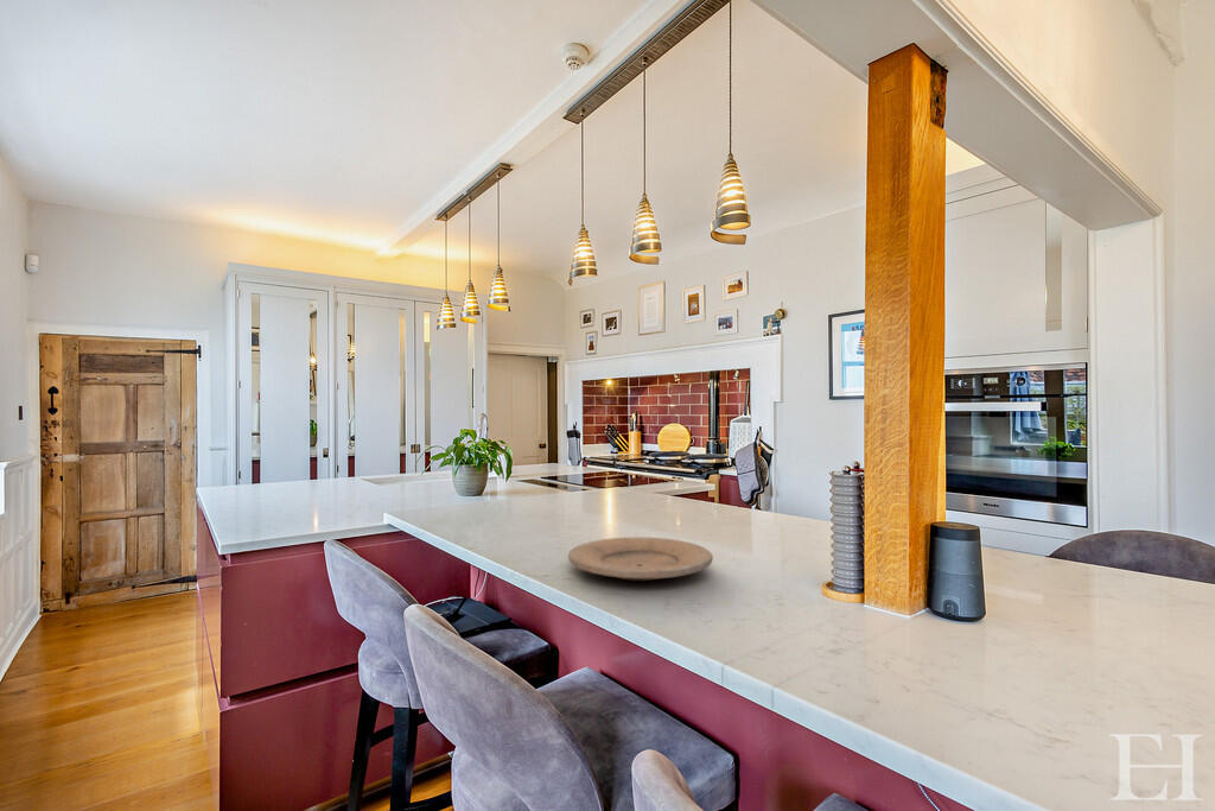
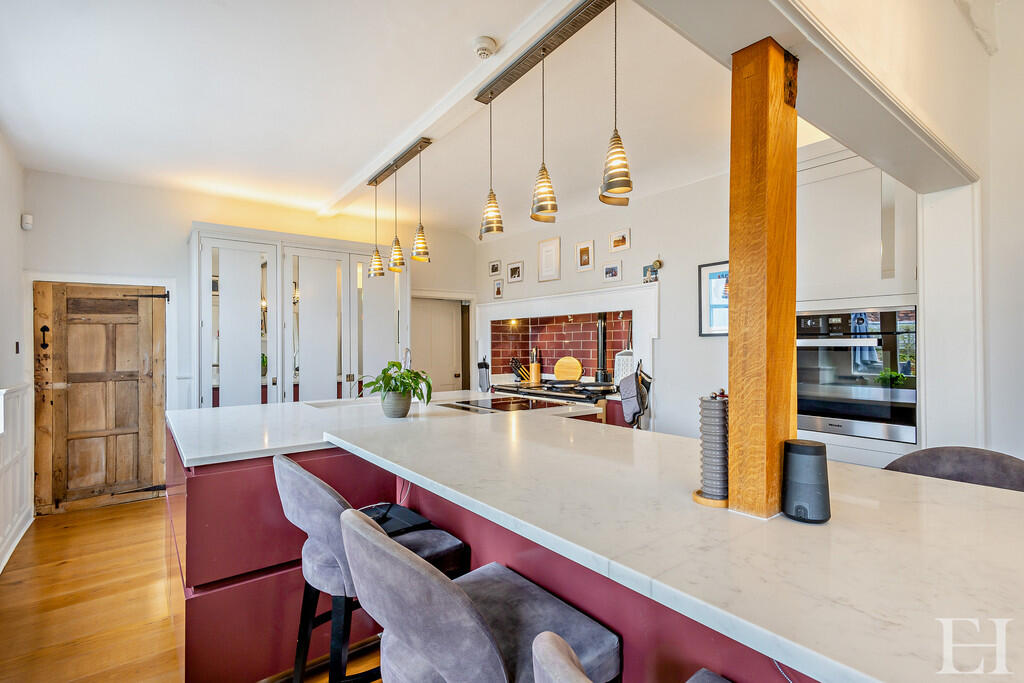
- plate [567,536,714,582]
